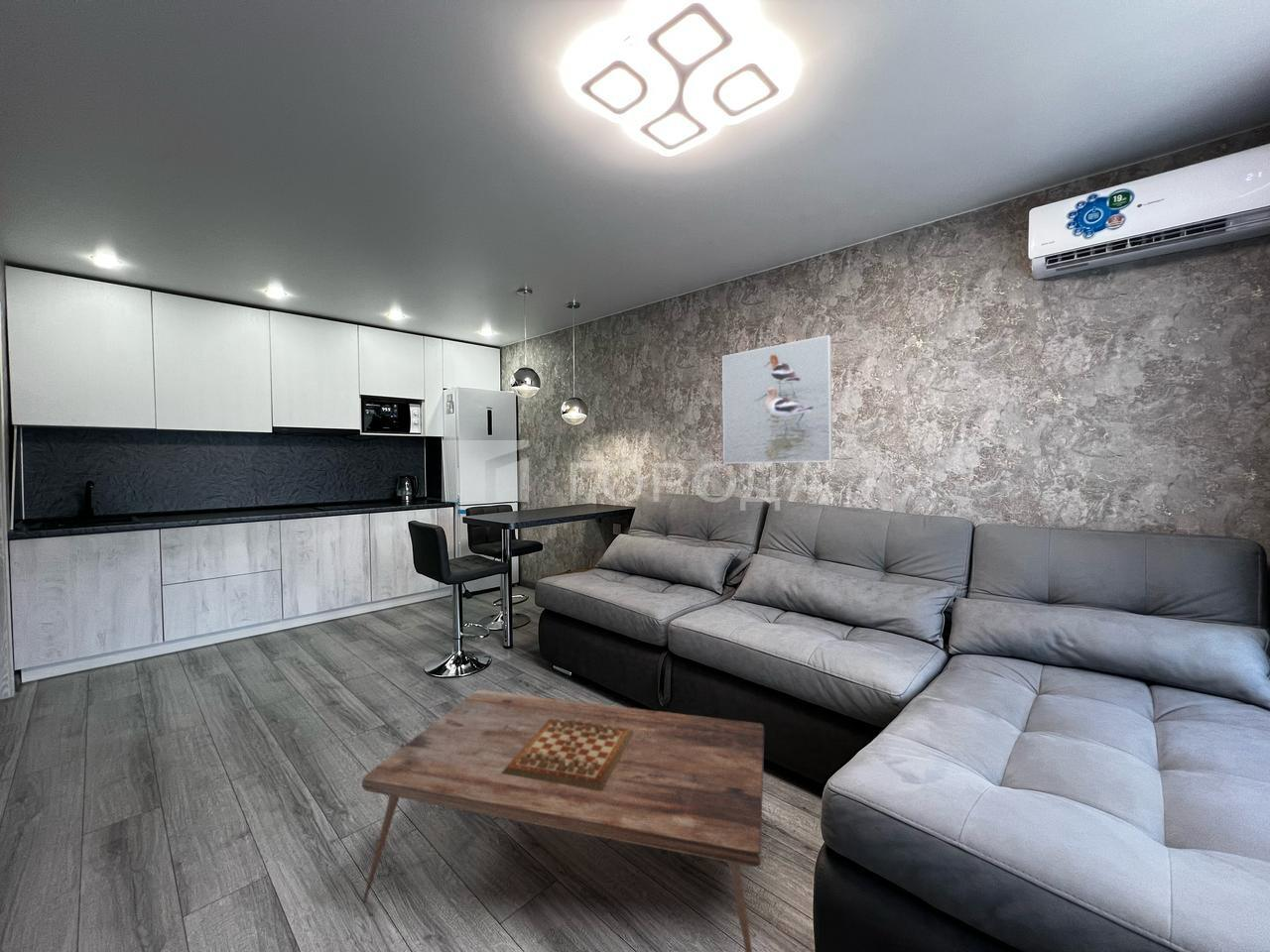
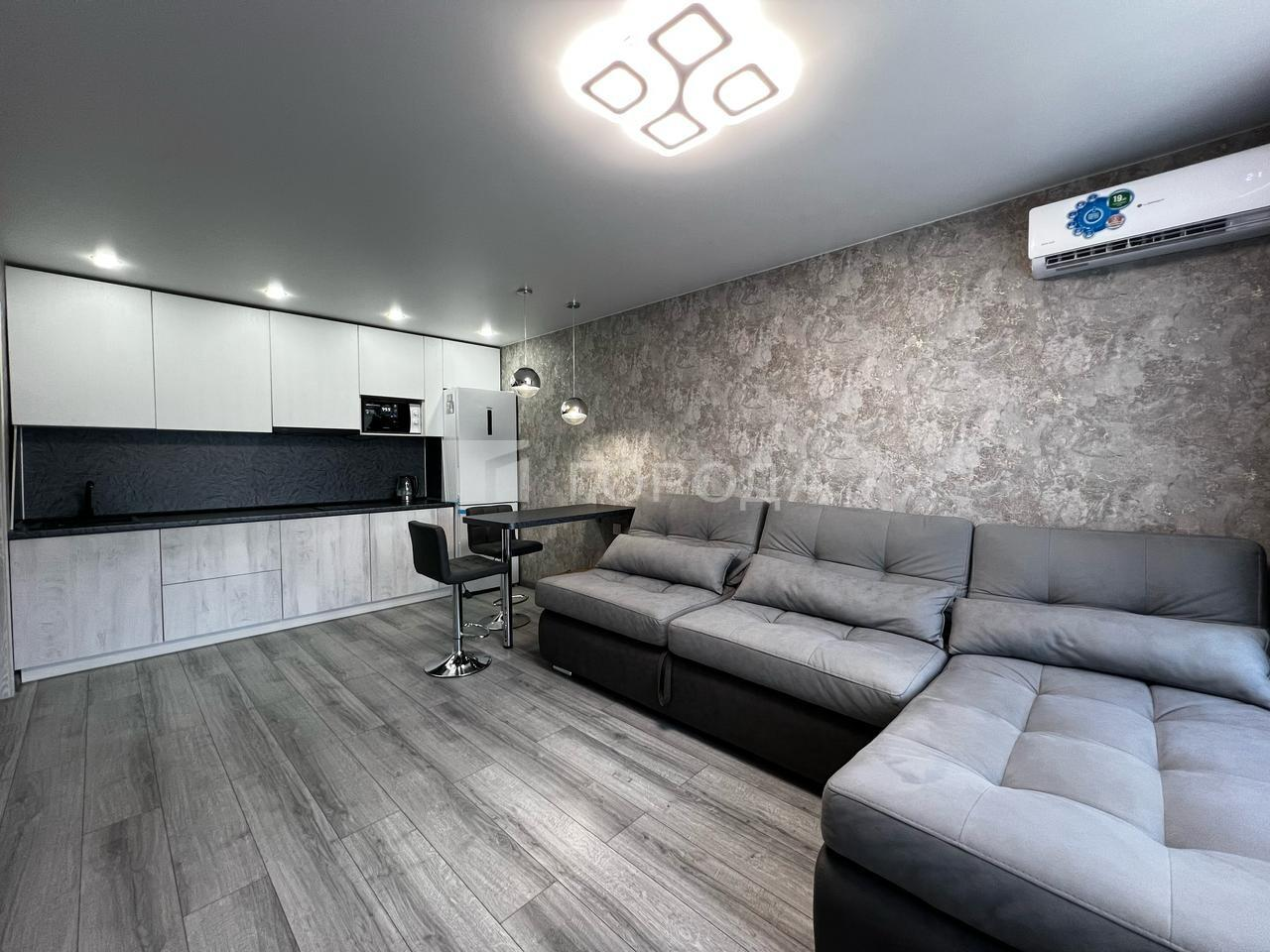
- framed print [721,334,833,464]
- coffee table [361,689,765,952]
